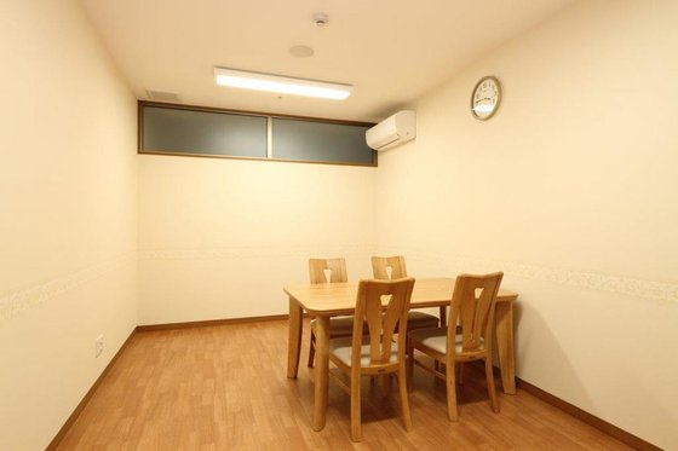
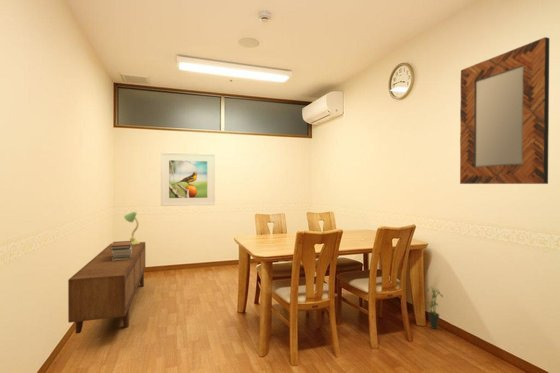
+ book stack [111,240,133,261]
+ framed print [160,151,216,207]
+ home mirror [459,36,550,185]
+ table lamp [123,210,141,245]
+ potted plant [423,286,444,330]
+ sideboard [67,241,146,335]
